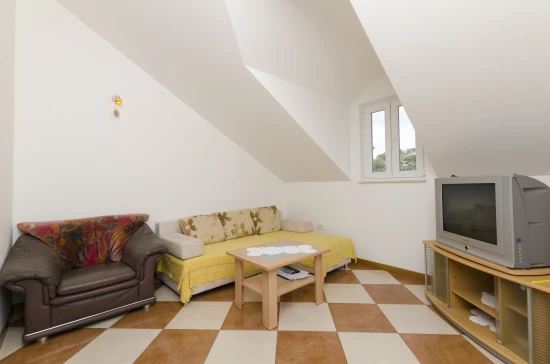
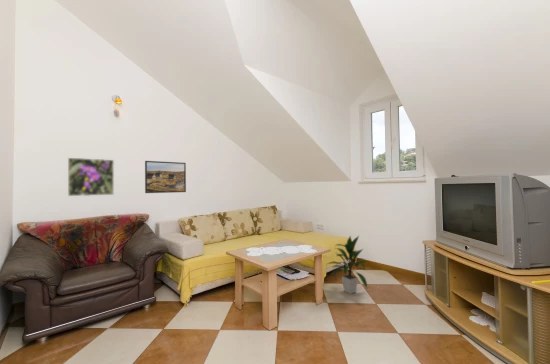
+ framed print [67,157,115,197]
+ indoor plant [327,235,371,295]
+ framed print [144,160,187,194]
